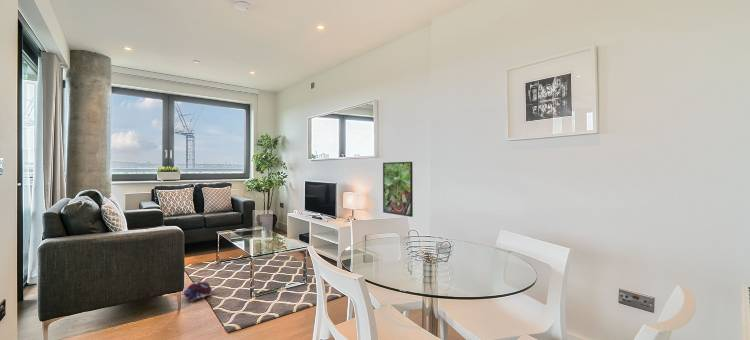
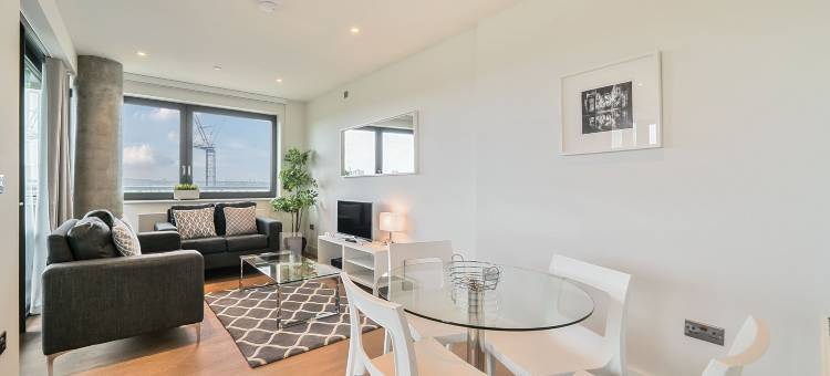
- plush toy [182,281,213,303]
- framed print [382,161,414,218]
